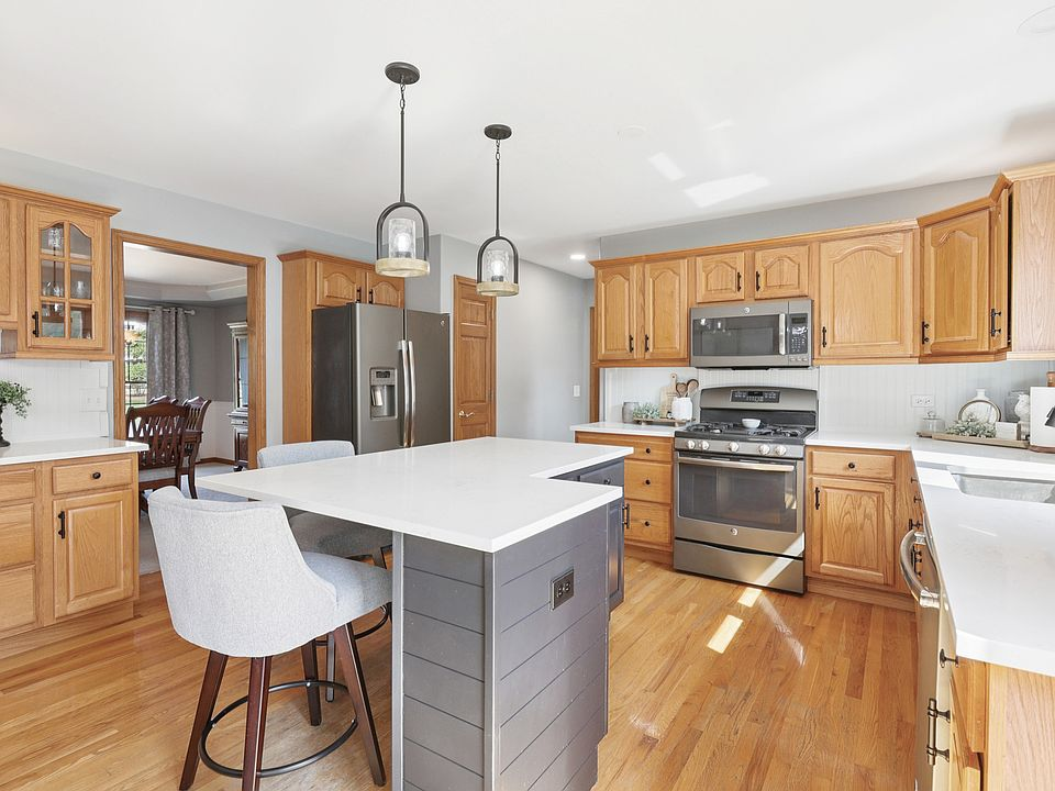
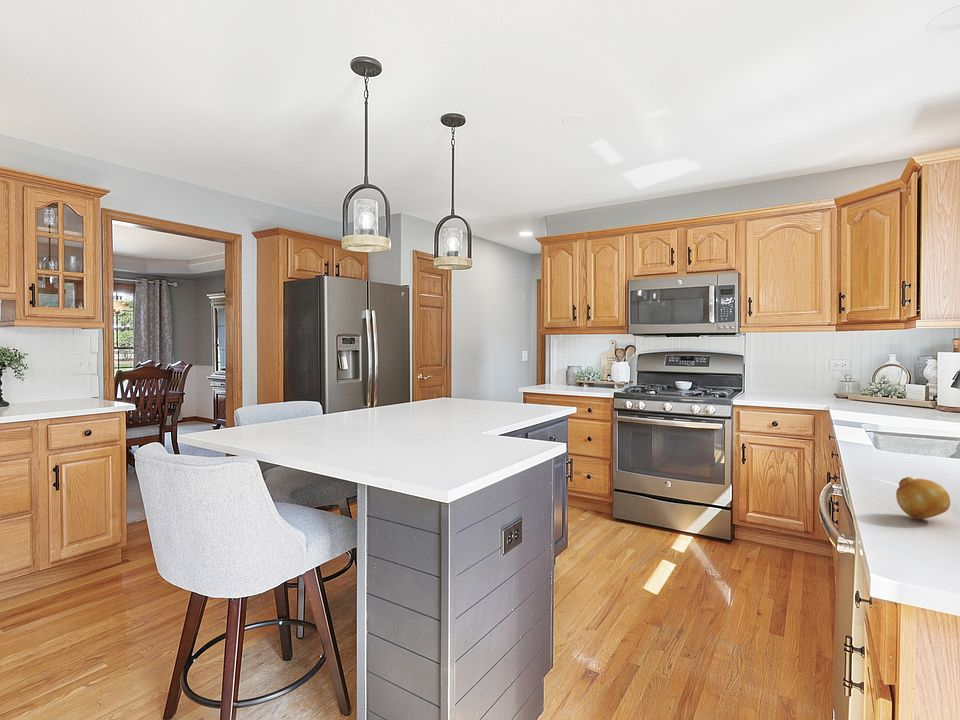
+ fruit [895,476,951,520]
